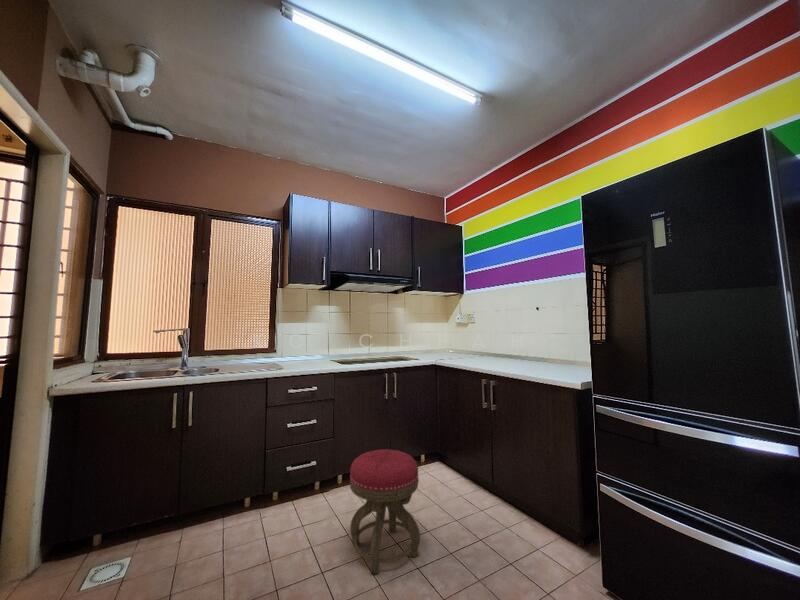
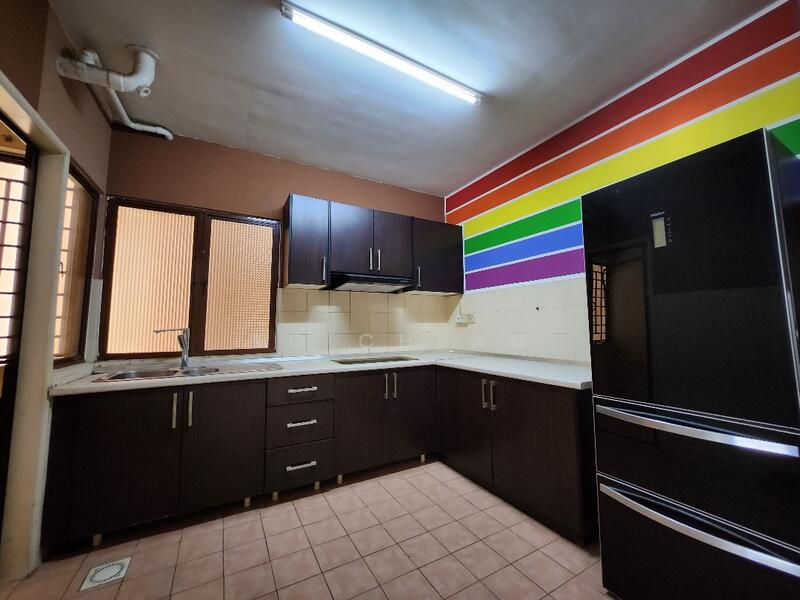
- stool [349,448,421,575]
